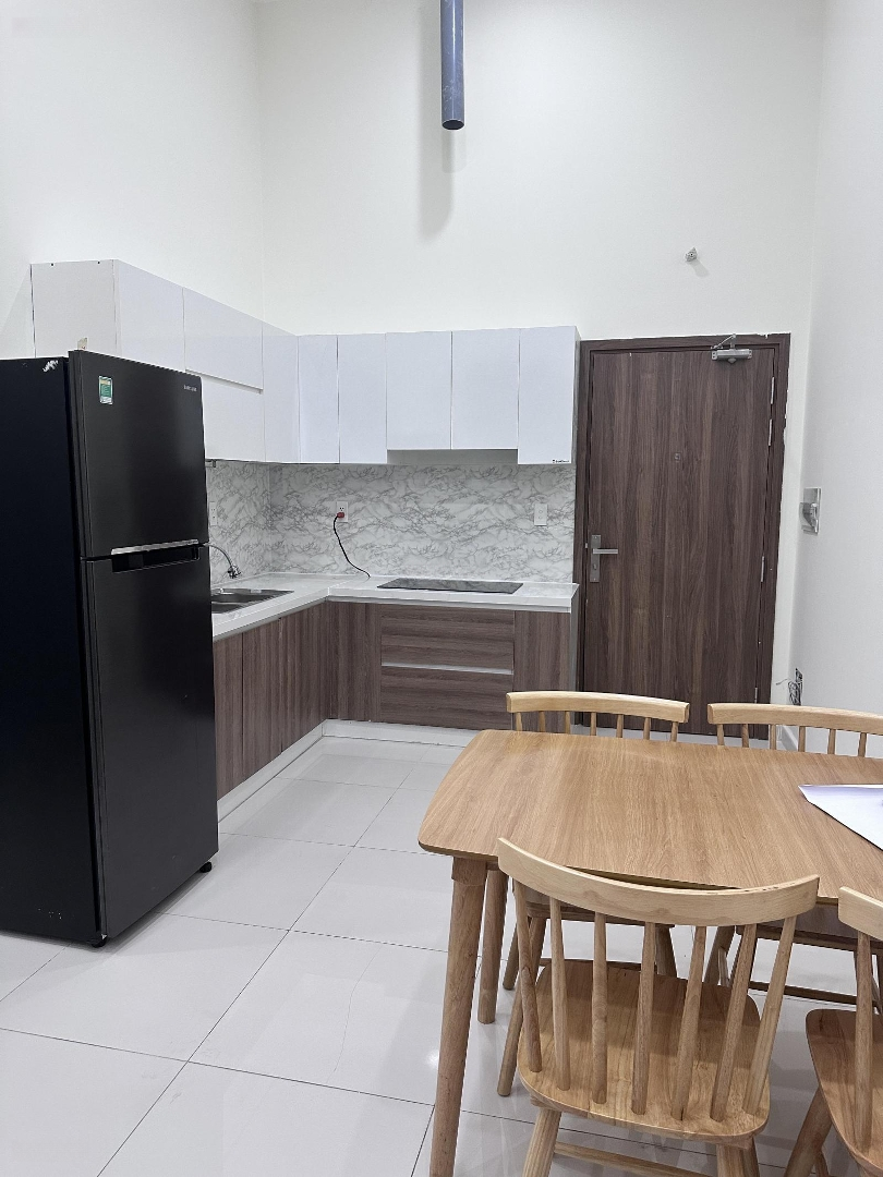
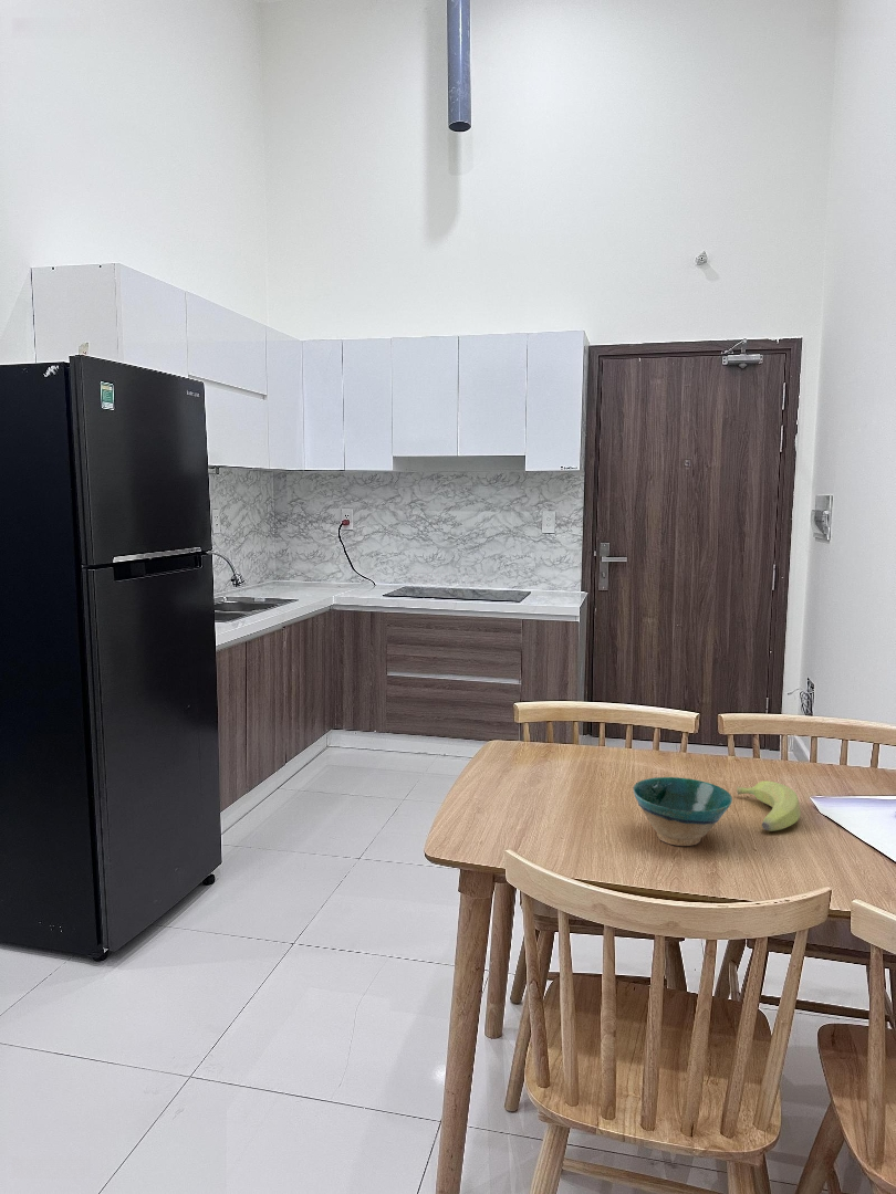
+ bowl [632,776,733,847]
+ banana [736,779,802,832]
